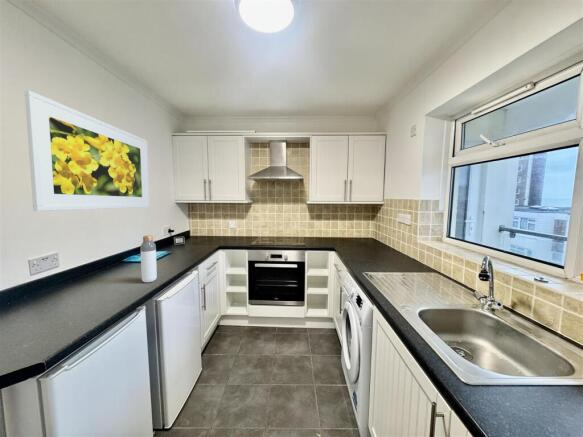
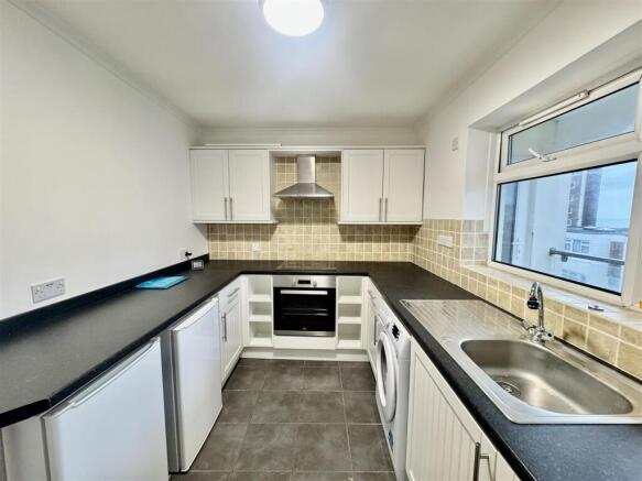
- bottle [140,234,158,283]
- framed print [24,89,151,212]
